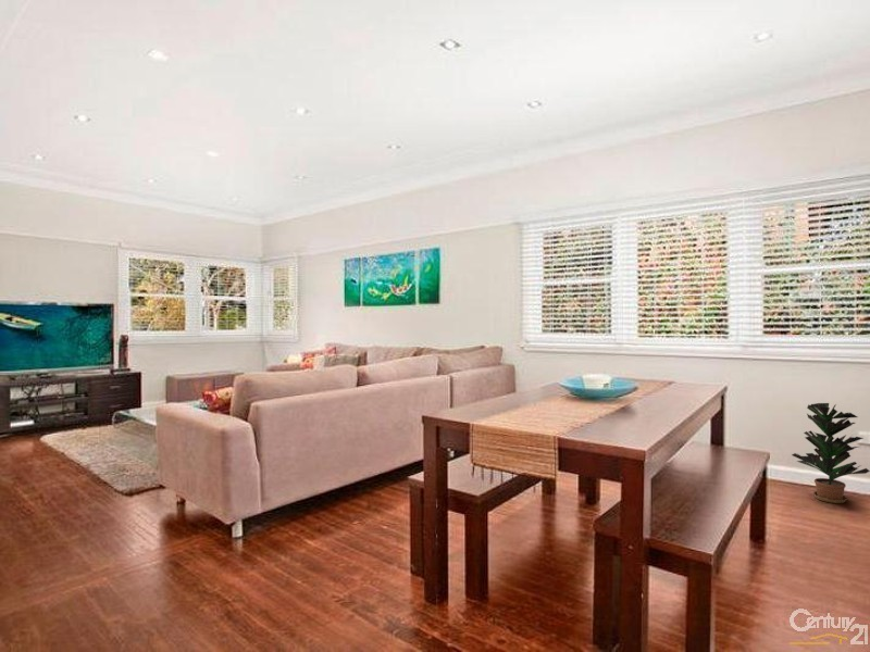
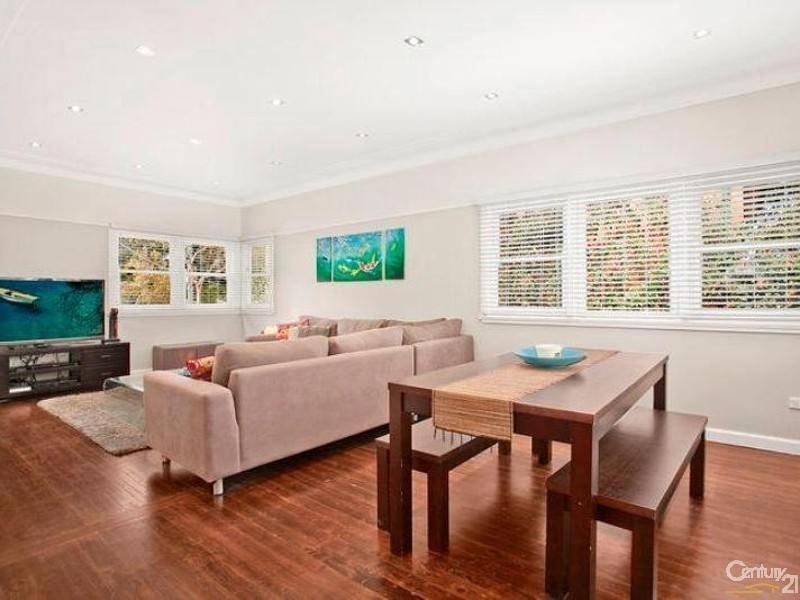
- potted plant [791,402,870,504]
